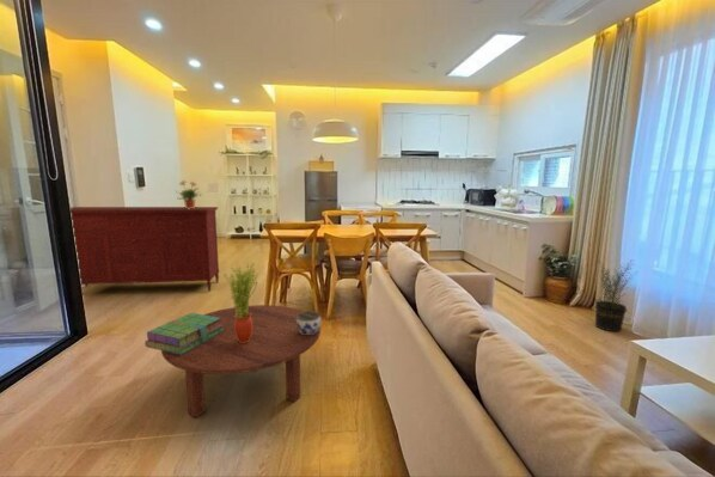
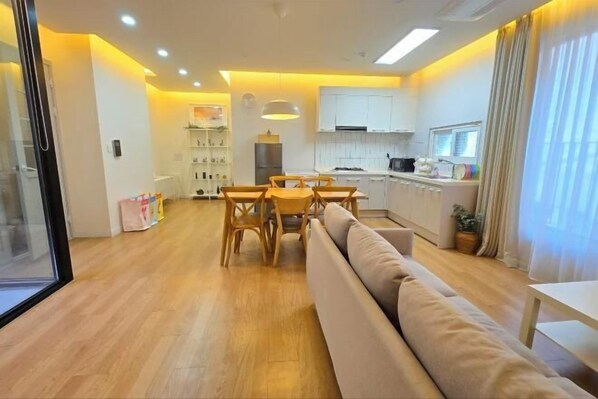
- jar [295,310,322,335]
- coffee table [160,304,322,418]
- sideboard [69,206,220,293]
- potted plant [593,261,637,332]
- stack of books [143,312,224,355]
- potted plant [176,179,203,209]
- potted plant [222,262,259,343]
